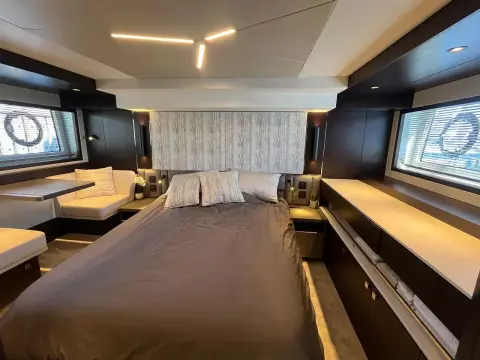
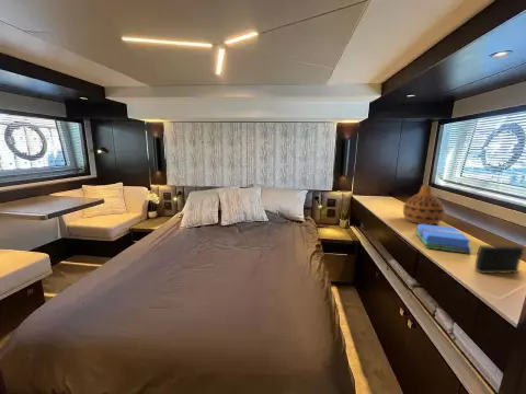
+ vase [402,184,446,225]
+ speaker [473,244,526,275]
+ books [414,223,473,255]
